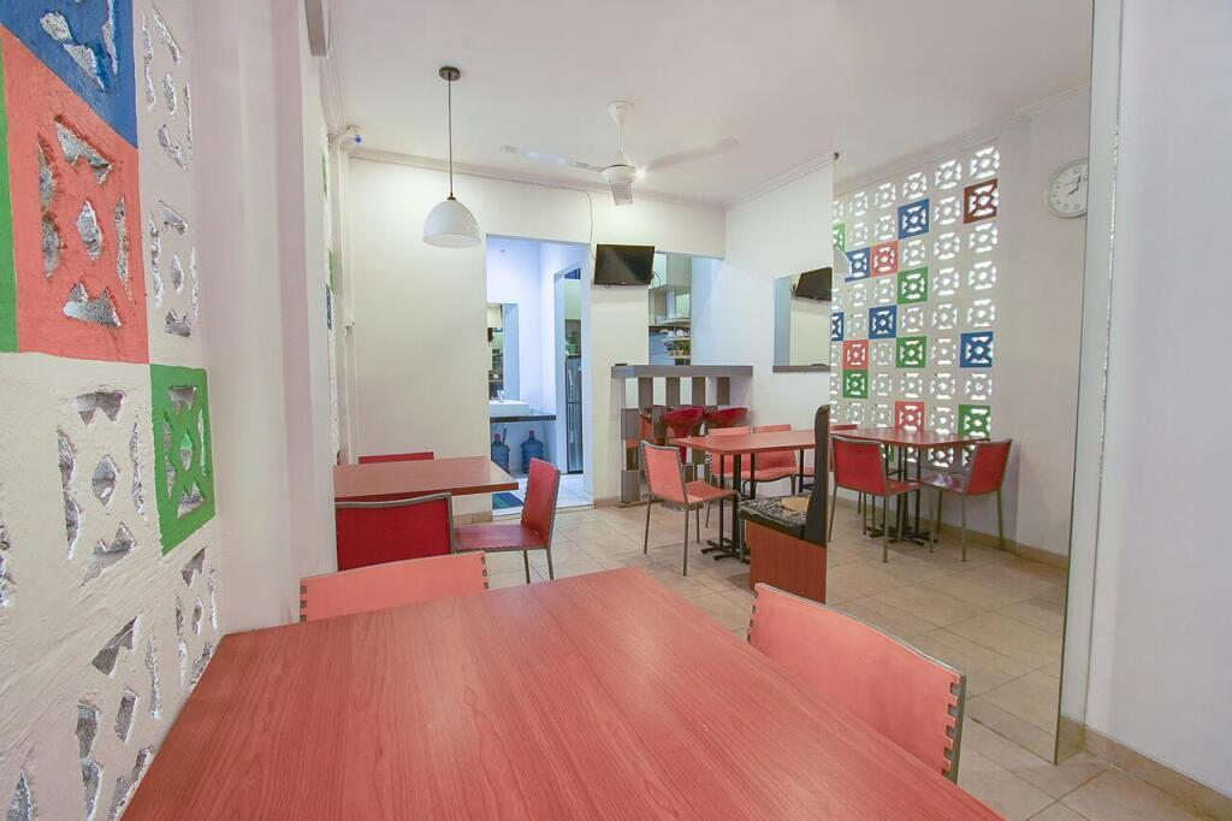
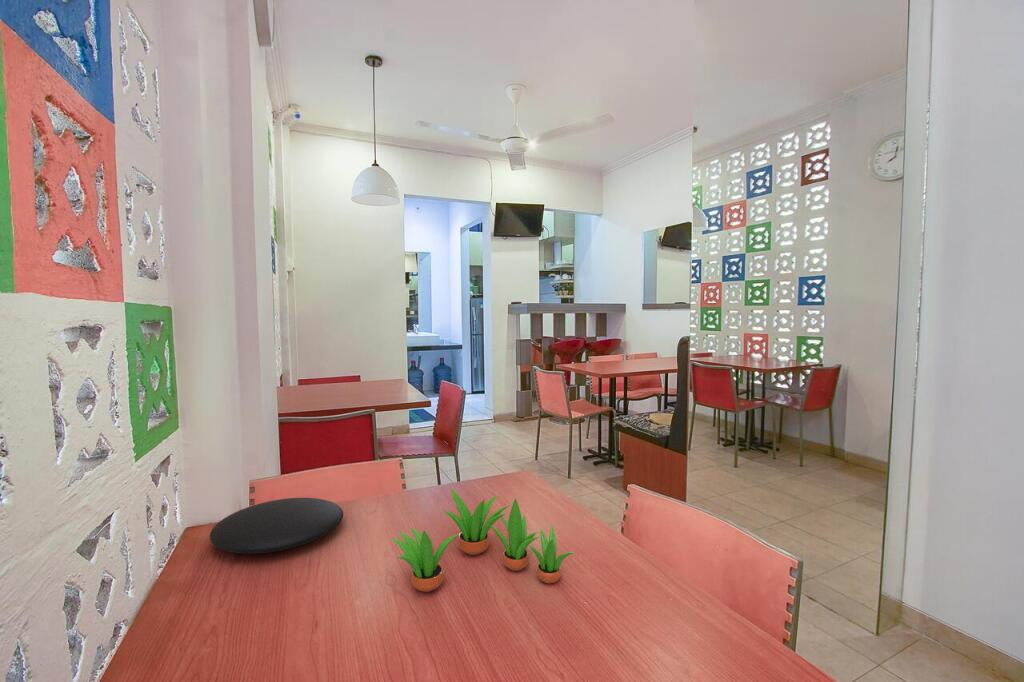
+ succulent plant [390,488,574,593]
+ plate [209,497,344,554]
